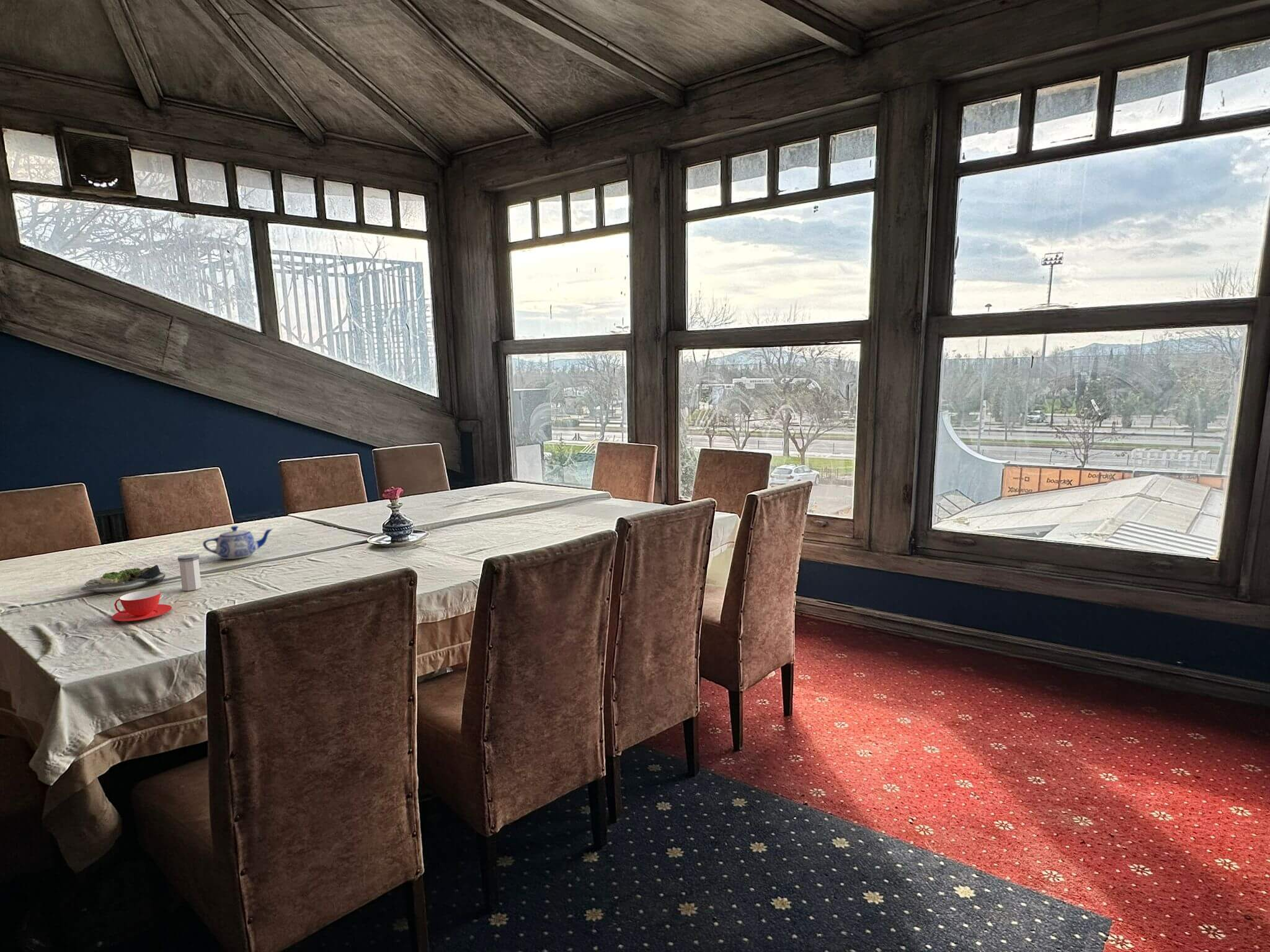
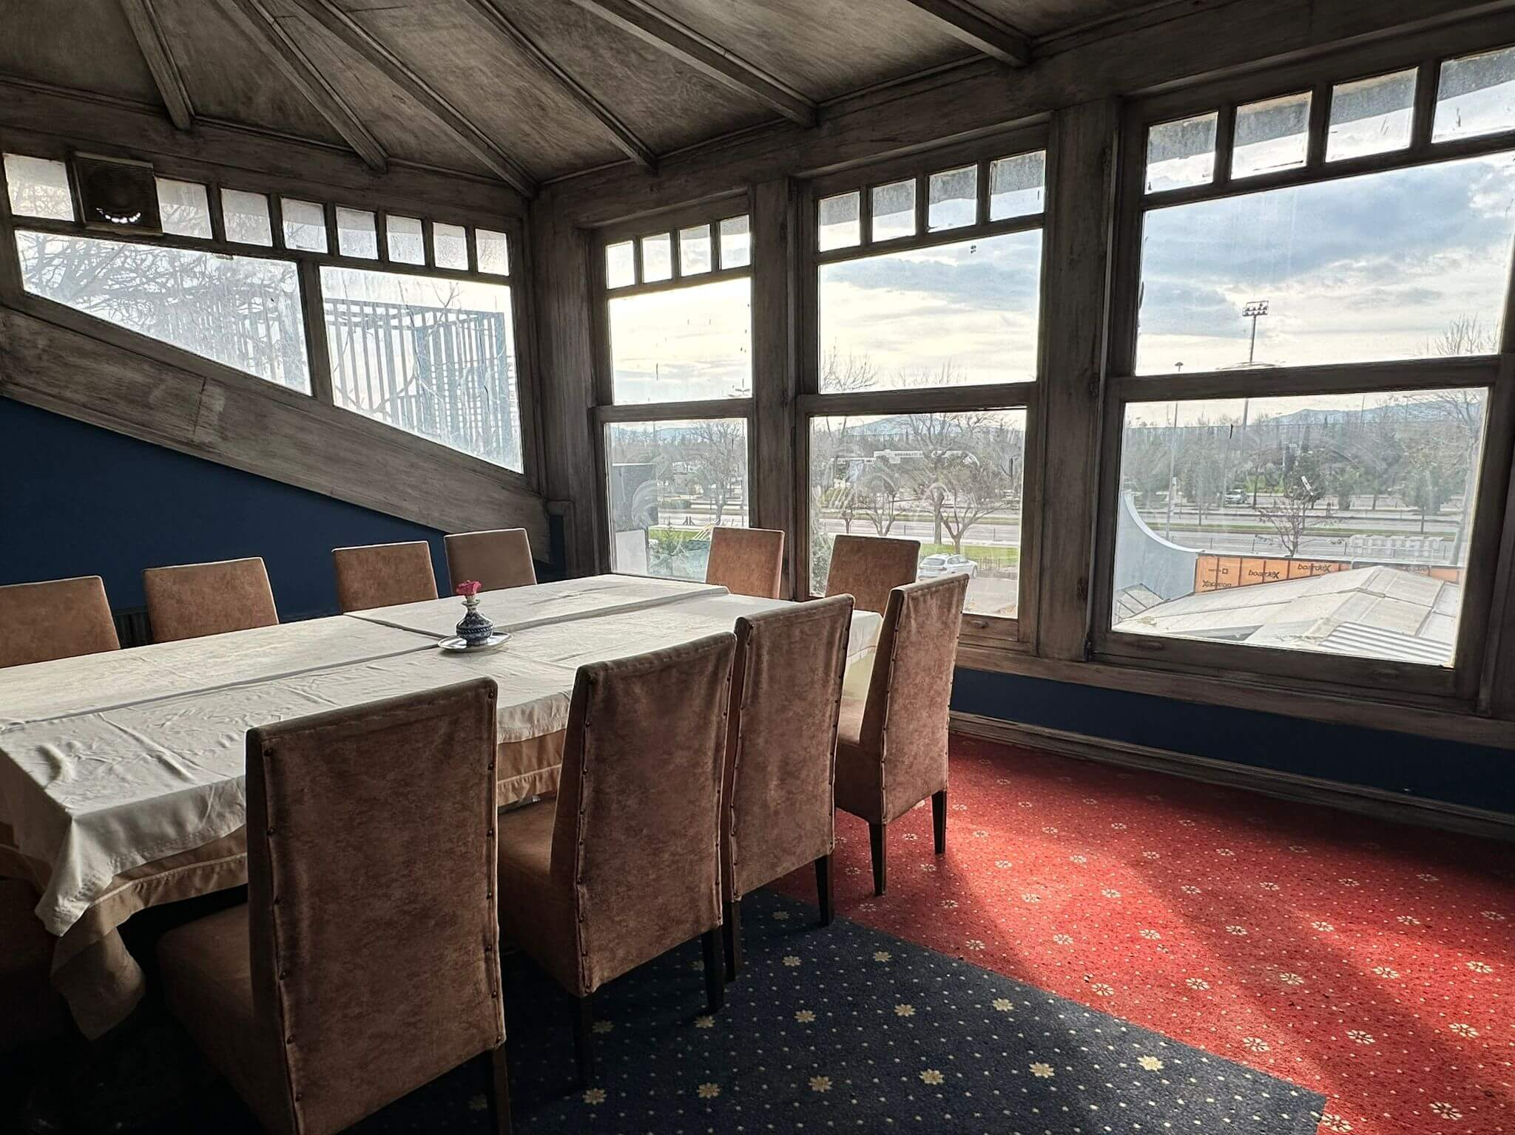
- teacup [111,589,172,622]
- salad plate [80,565,166,593]
- salt shaker [177,553,202,591]
- teapot [202,526,274,560]
